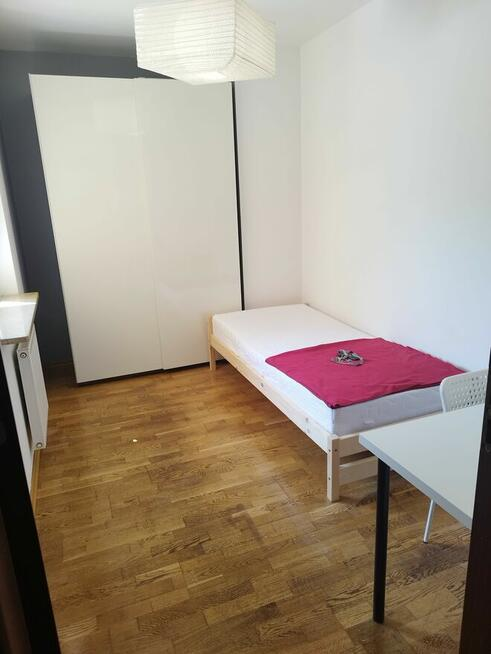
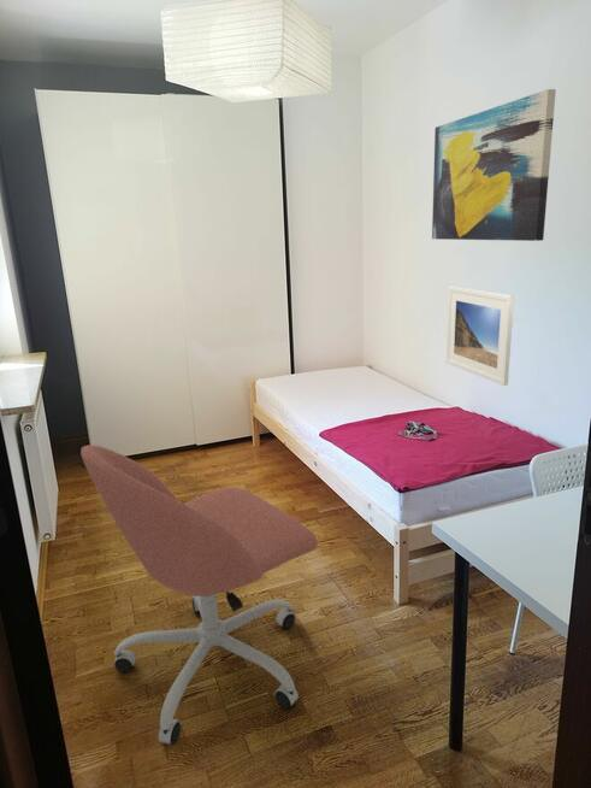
+ wall art [431,88,557,242]
+ office chair [79,443,319,746]
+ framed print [445,286,515,387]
